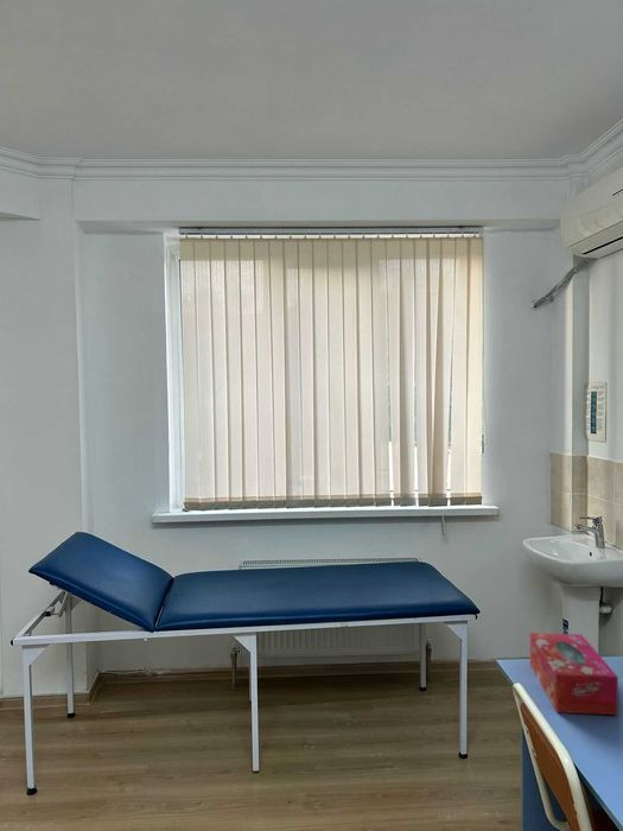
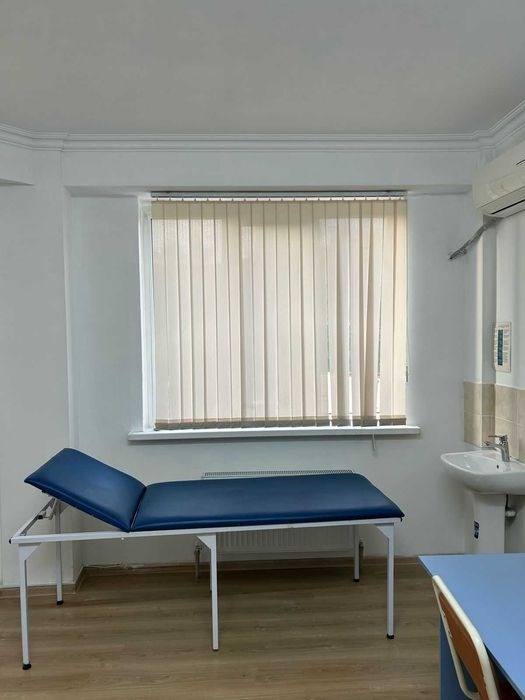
- tissue box [529,632,619,716]
